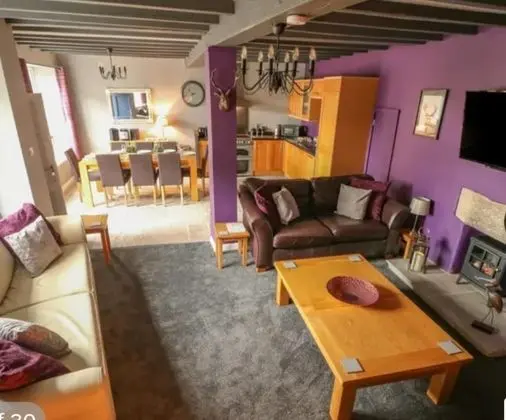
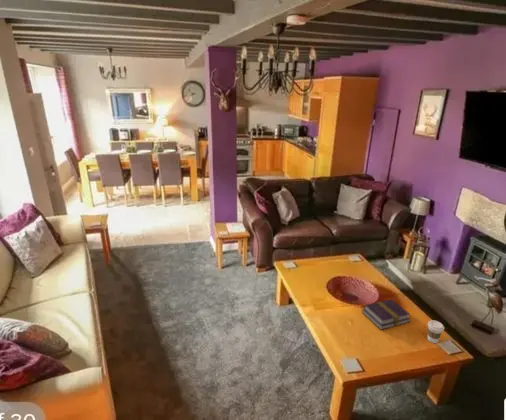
+ coffee cup [426,319,445,344]
+ book [361,298,412,331]
